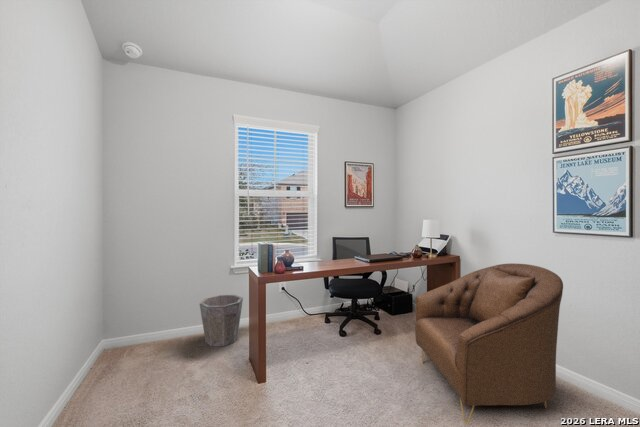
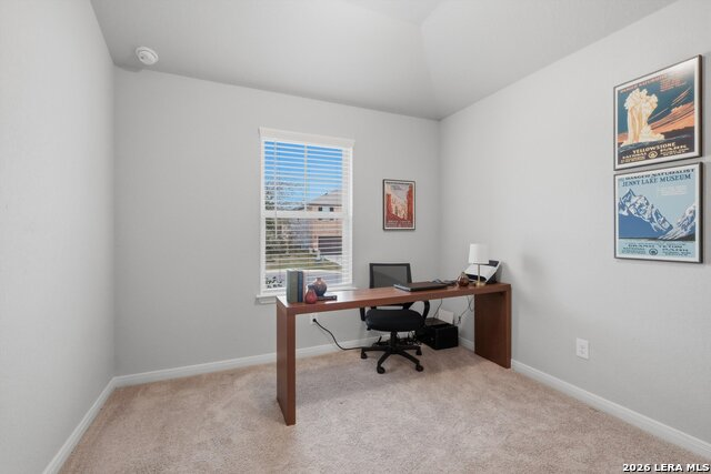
- armchair [414,262,564,425]
- waste bin [198,294,244,347]
